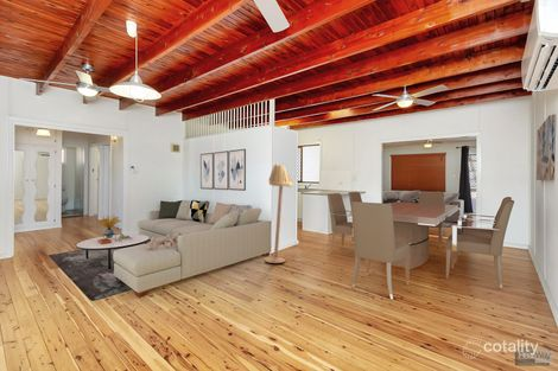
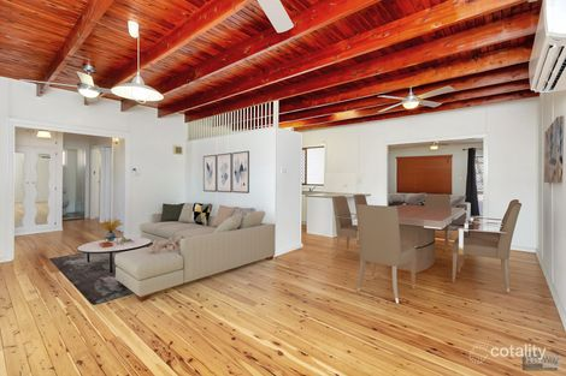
- floor lamp [264,162,293,264]
